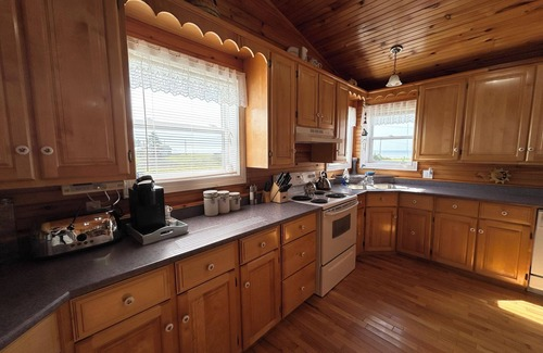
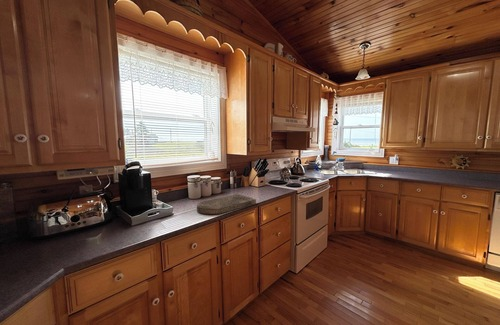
+ cutting board [196,193,257,215]
